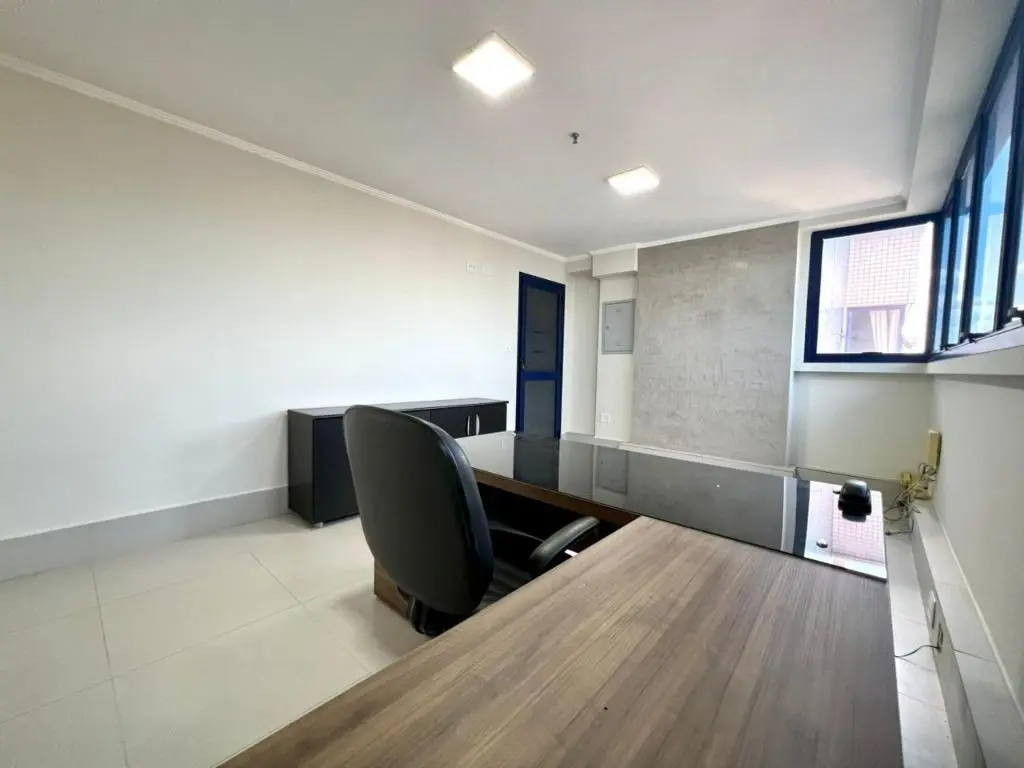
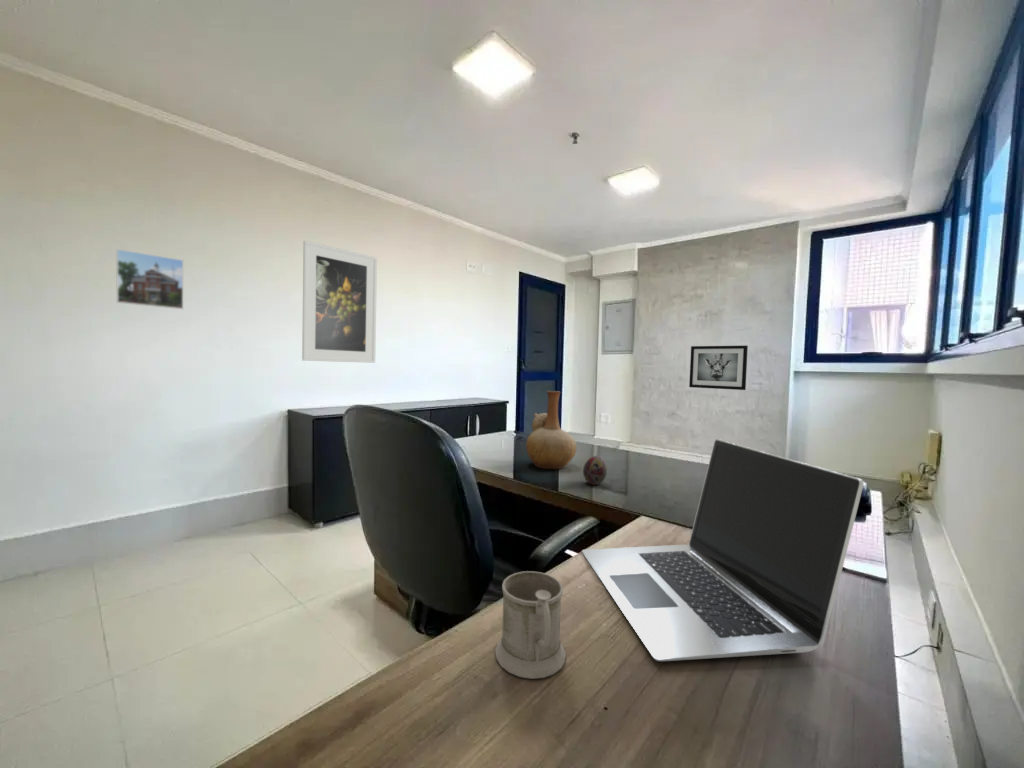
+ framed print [115,248,184,310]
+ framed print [301,240,378,364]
+ mug [494,570,567,680]
+ wall art [688,345,749,391]
+ laptop [581,438,865,662]
+ decorative egg [582,455,608,486]
+ vase [525,390,578,470]
